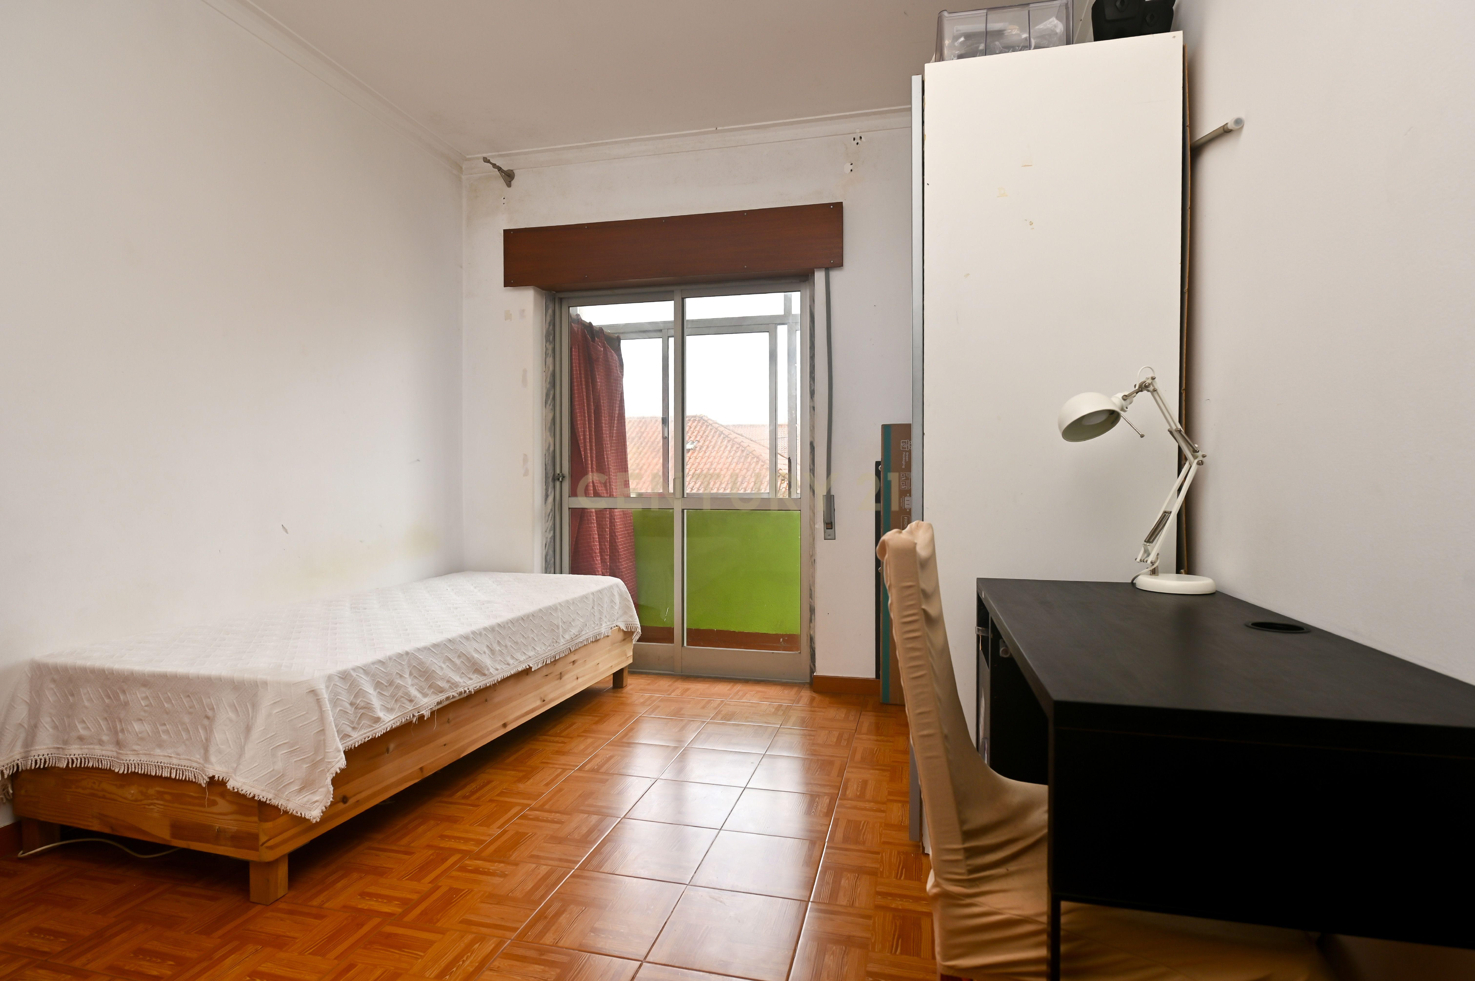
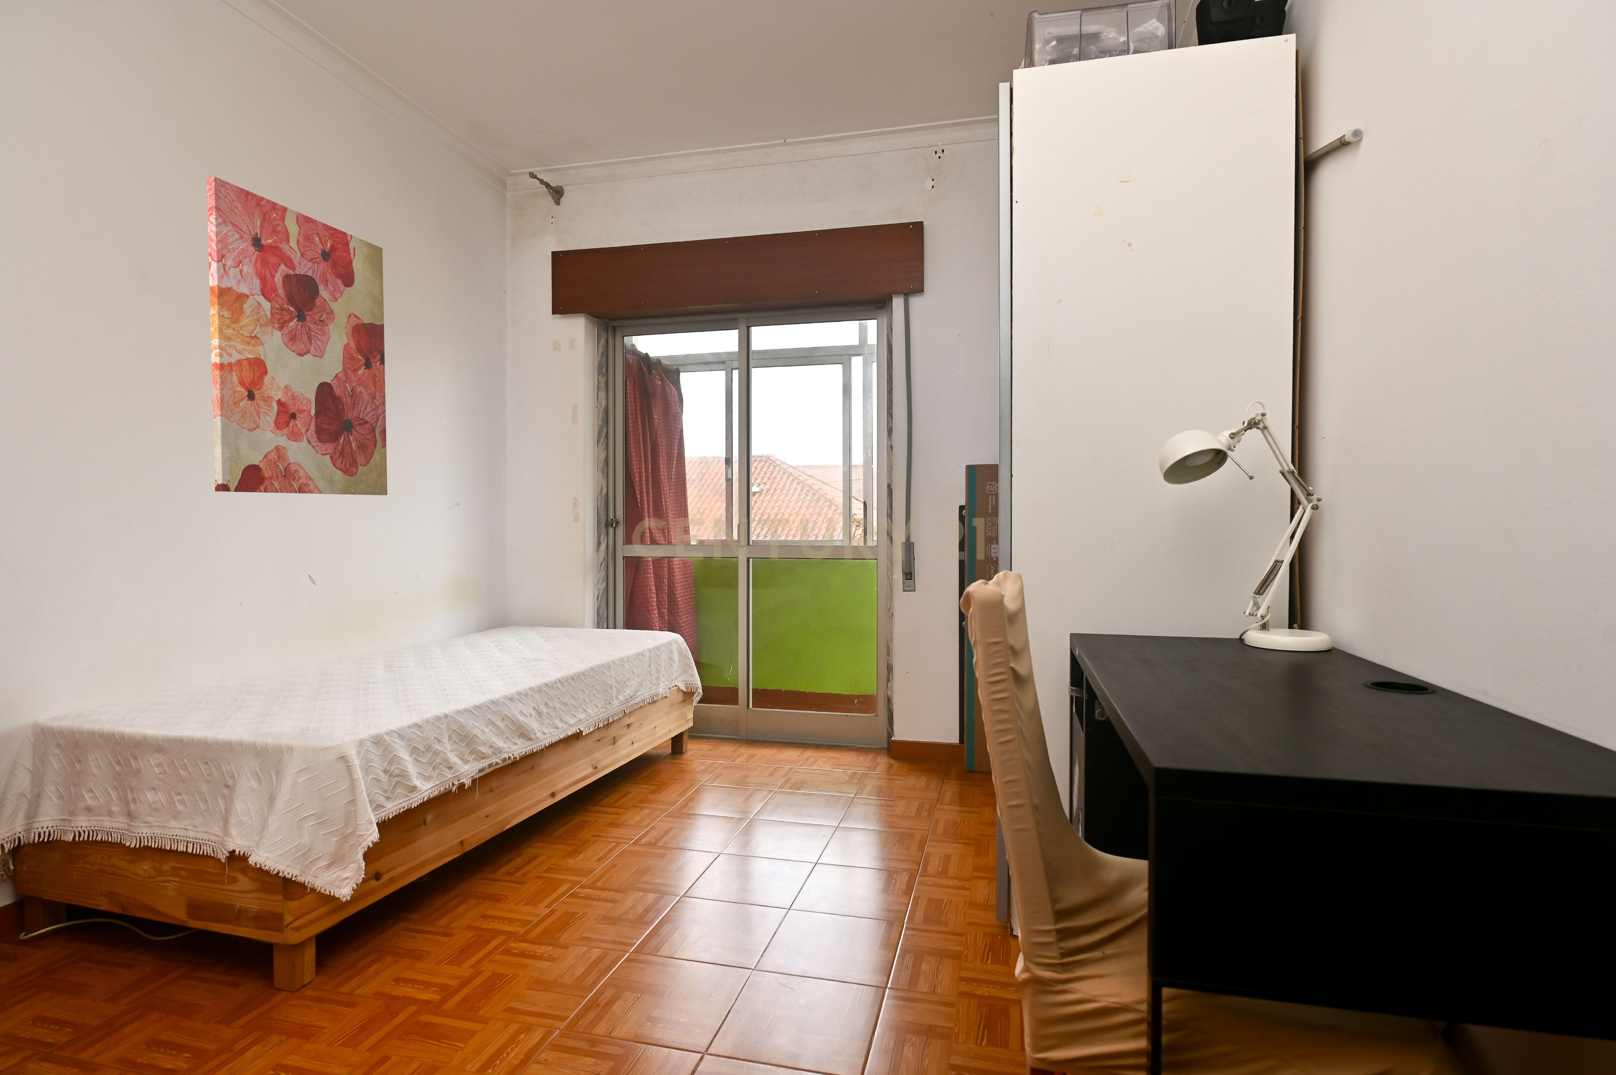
+ wall art [206,176,388,496]
